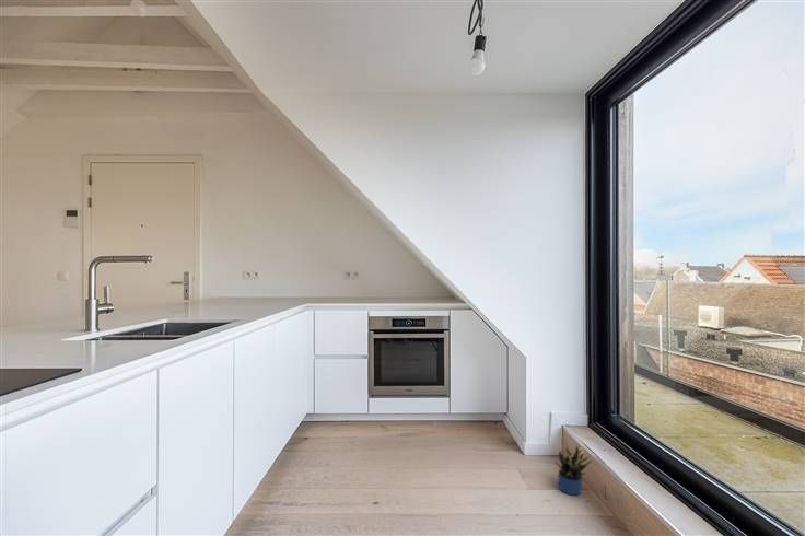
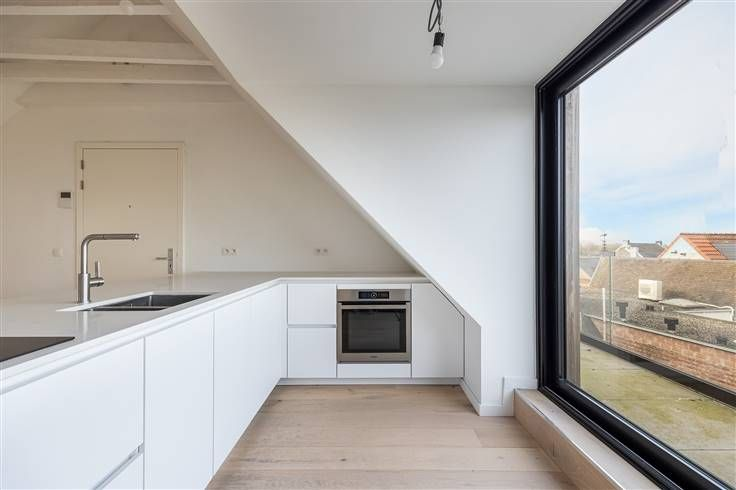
- potted plant [553,440,593,496]
